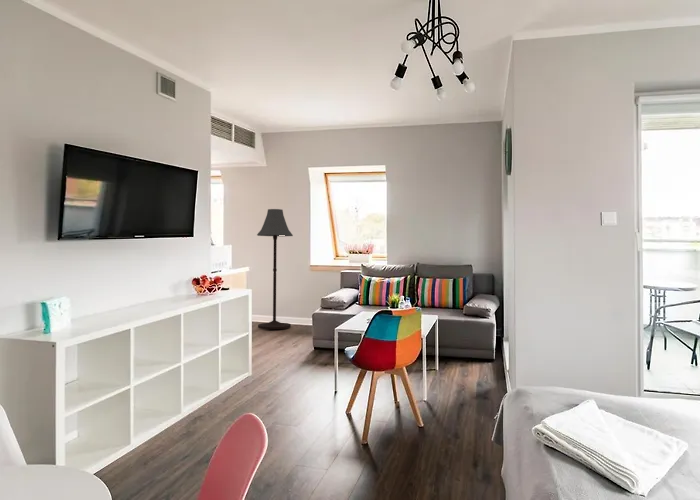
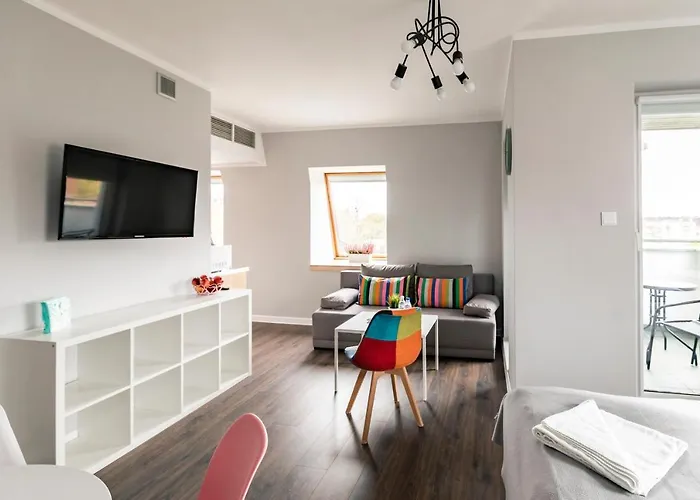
- floor lamp [256,208,294,330]
